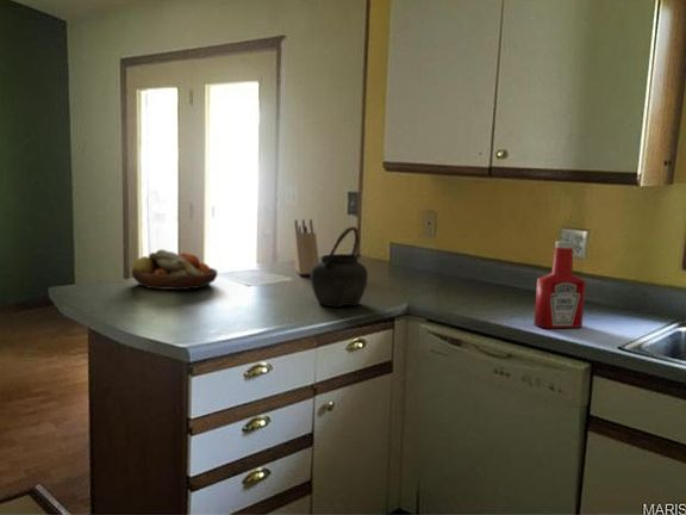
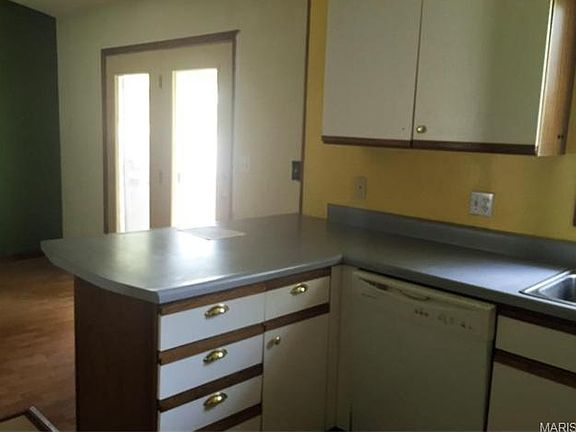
- soap bottle [534,240,587,329]
- kettle [310,225,369,308]
- fruit bowl [131,248,219,291]
- knife block [292,218,320,275]
